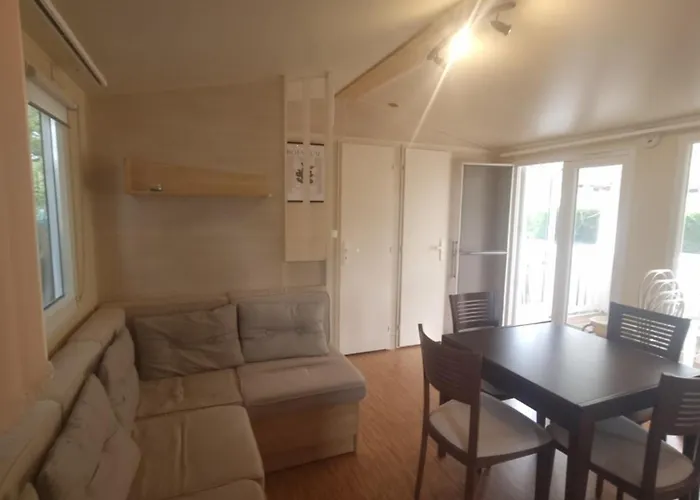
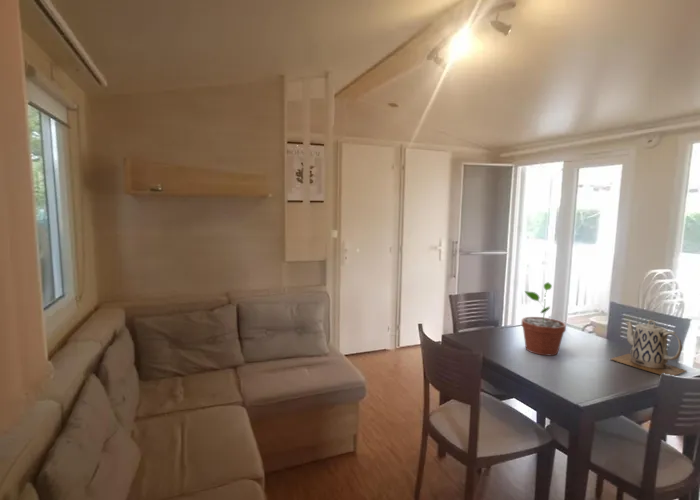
+ teapot [611,319,688,377]
+ potted plant [521,281,567,356]
